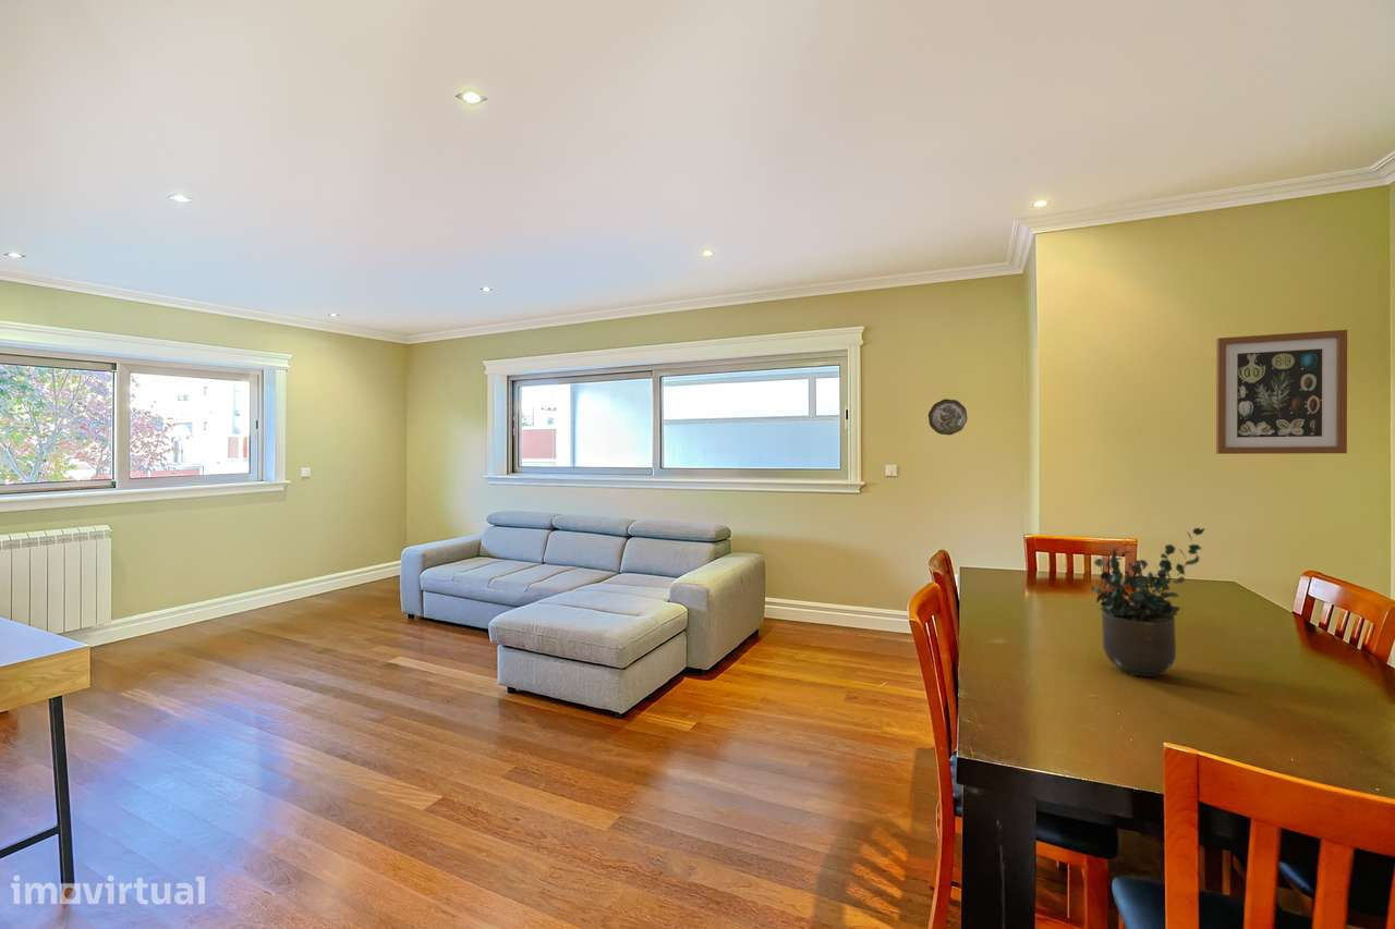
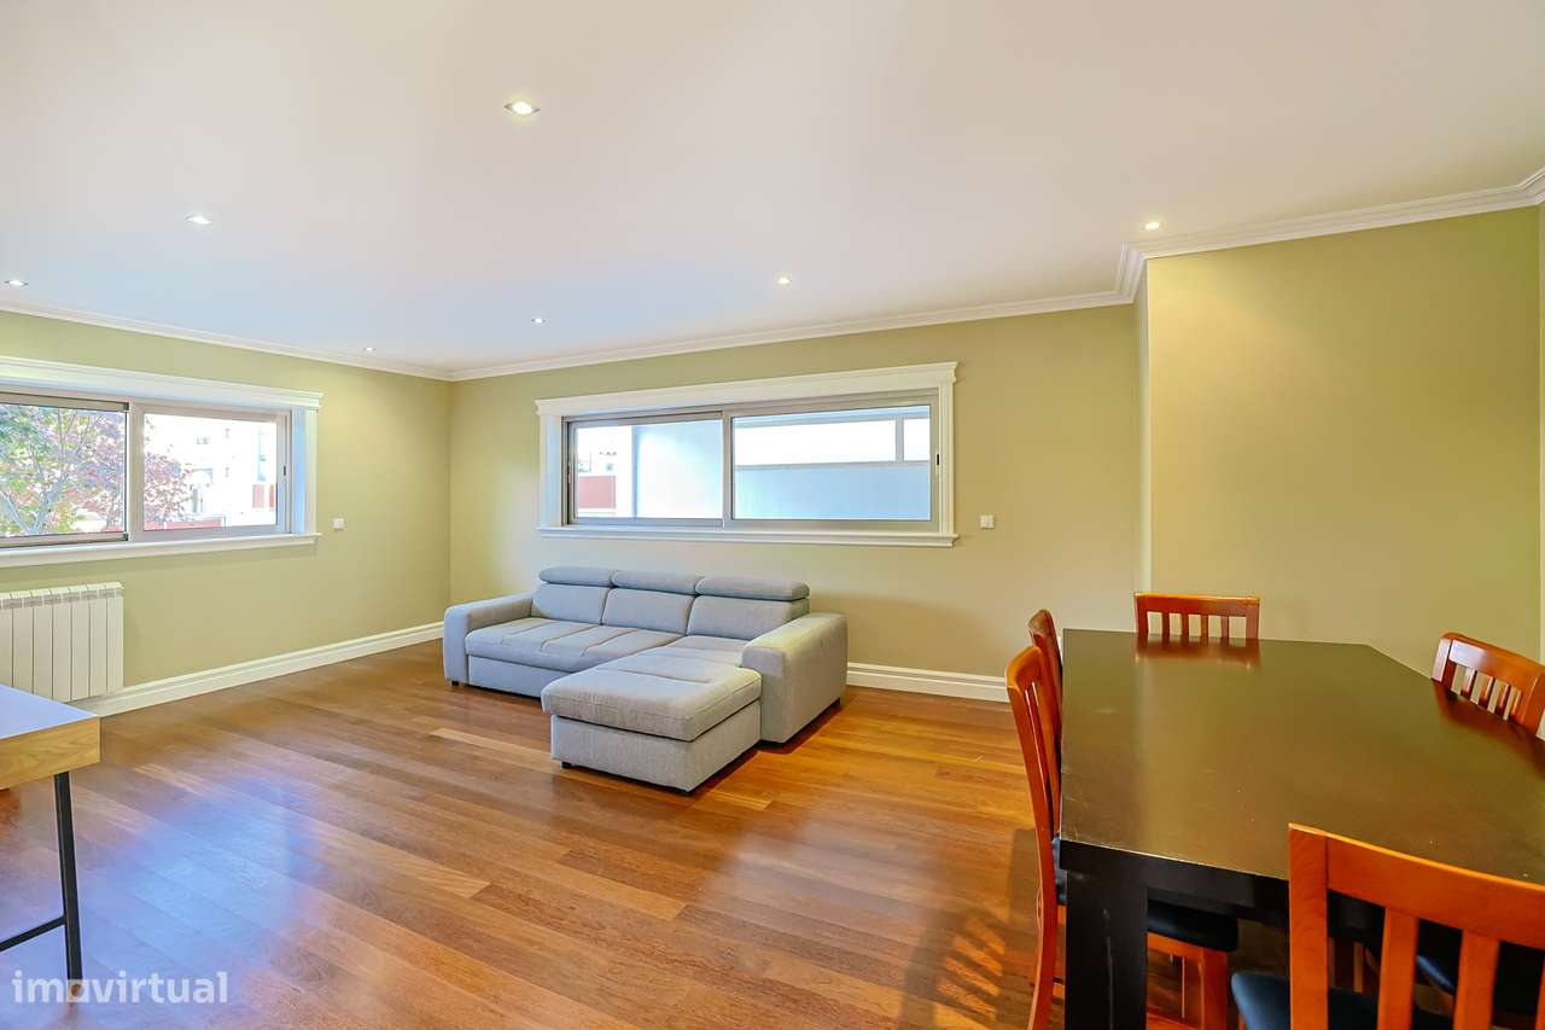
- wall art [1215,329,1348,455]
- decorative plate [927,398,969,436]
- potted plant [1090,527,1205,677]
